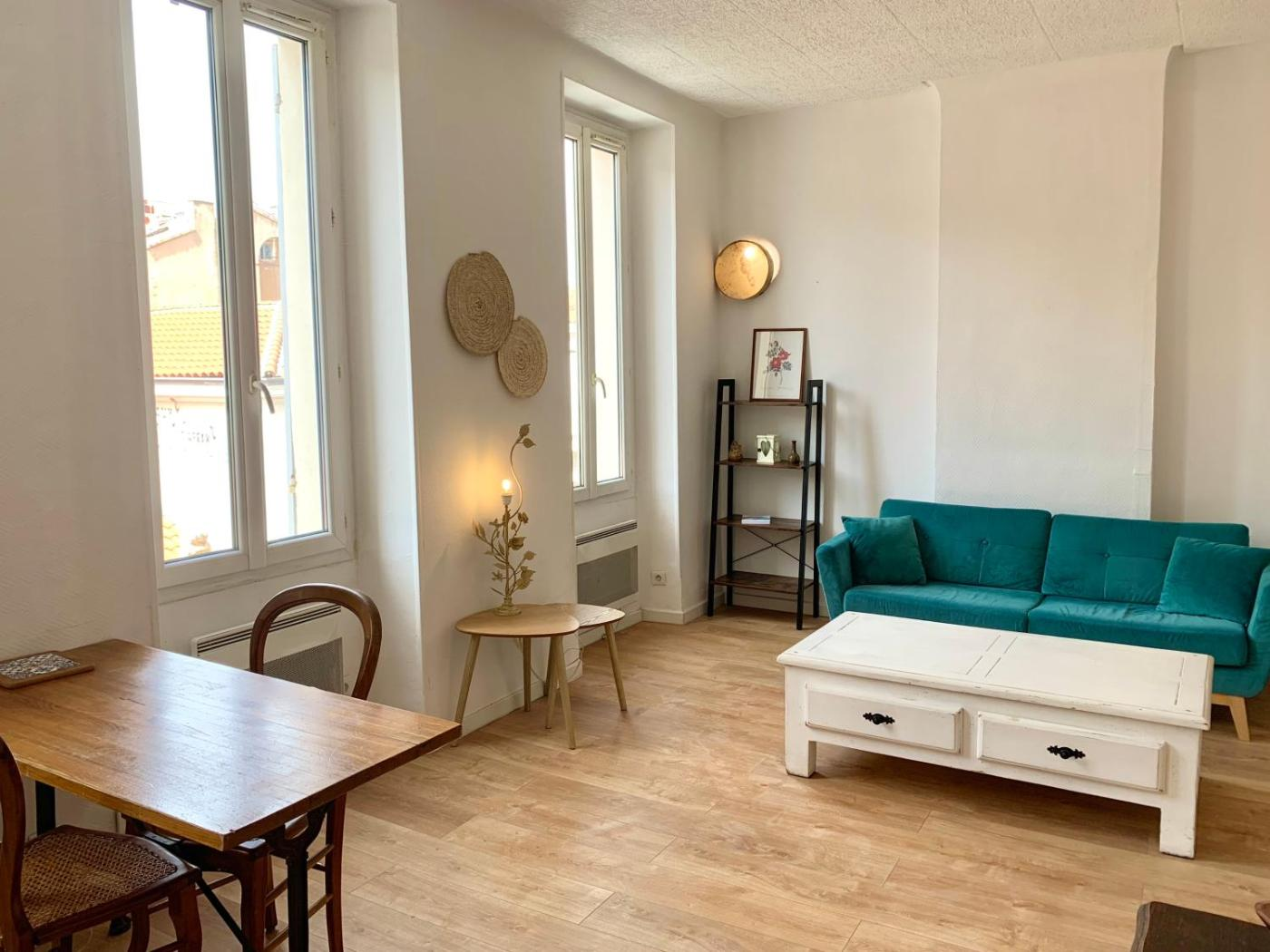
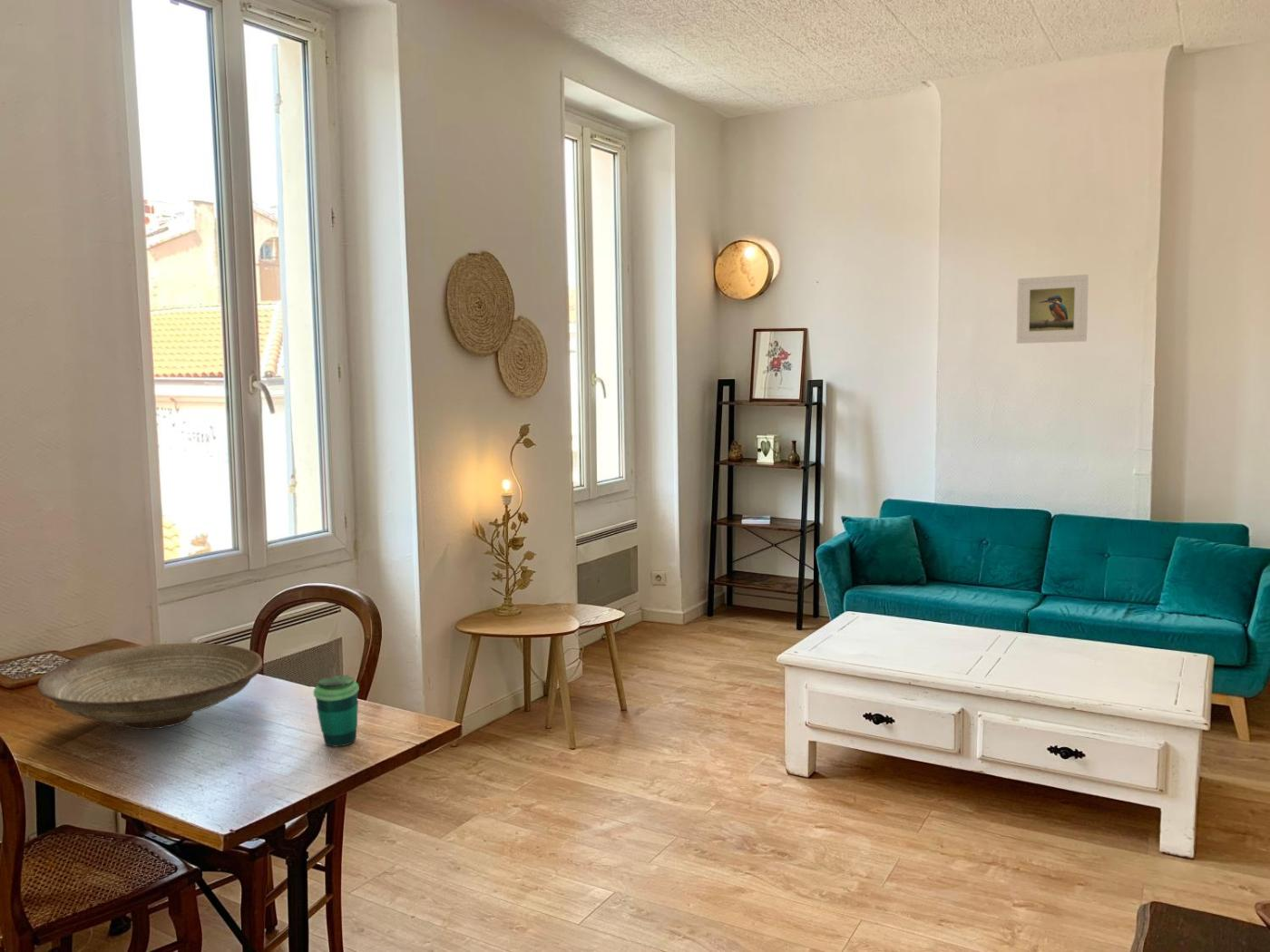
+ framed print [1016,274,1089,345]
+ cup [313,675,360,748]
+ decorative bowl [36,642,263,731]
